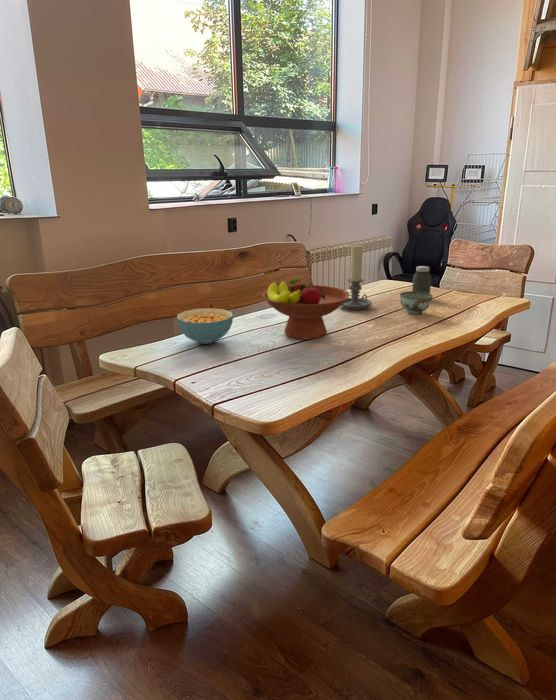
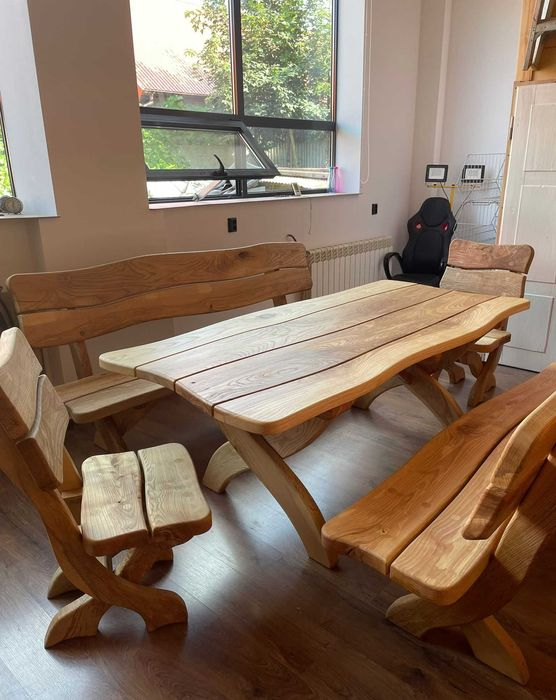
- fruit bowl [261,278,351,341]
- jar [411,265,432,294]
- bowl [399,290,434,316]
- cereal bowl [176,307,234,345]
- candle holder [341,244,373,311]
